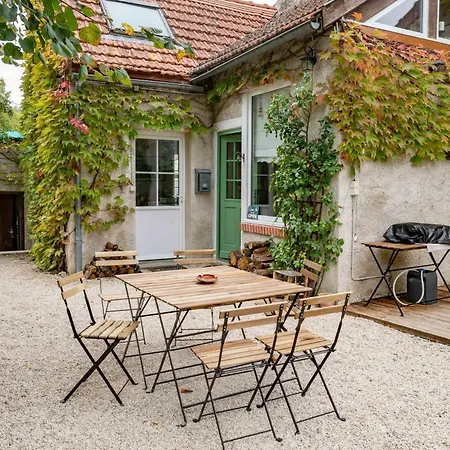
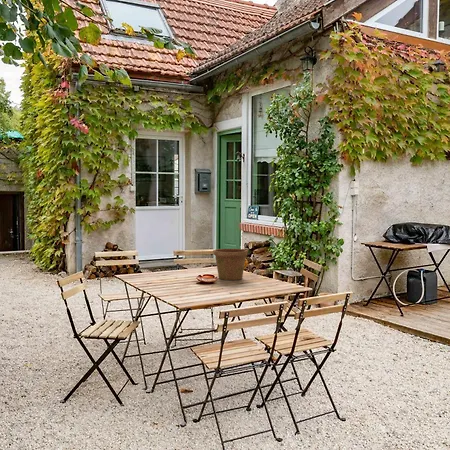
+ flower pot [213,248,249,281]
